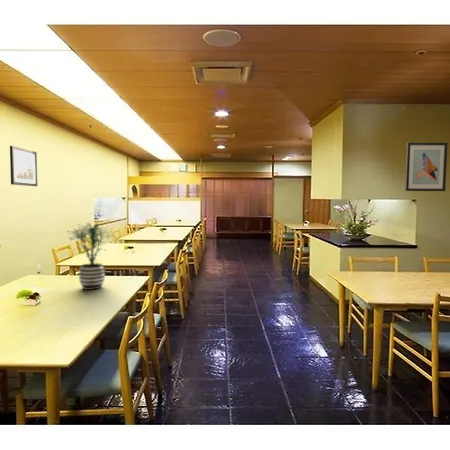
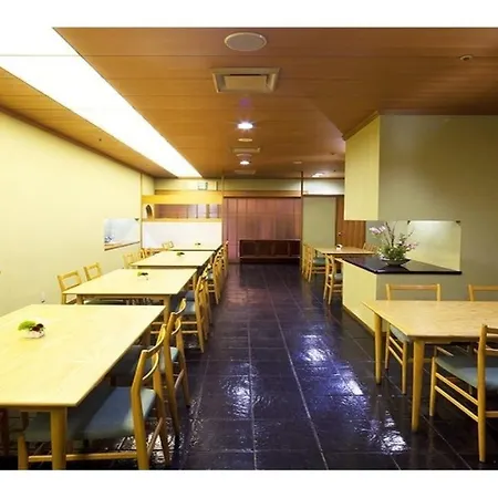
- wall art [9,145,38,187]
- wall art [404,141,449,192]
- potted plant [67,221,116,291]
